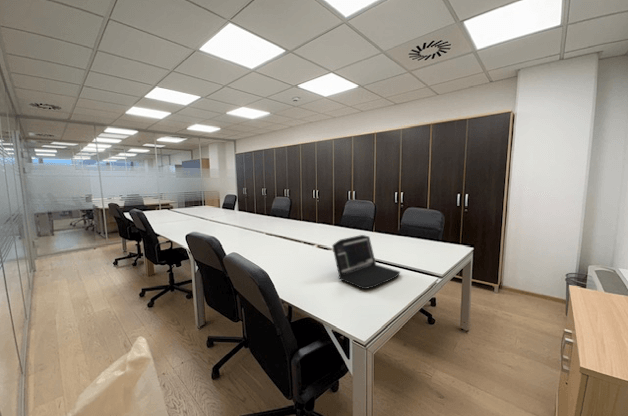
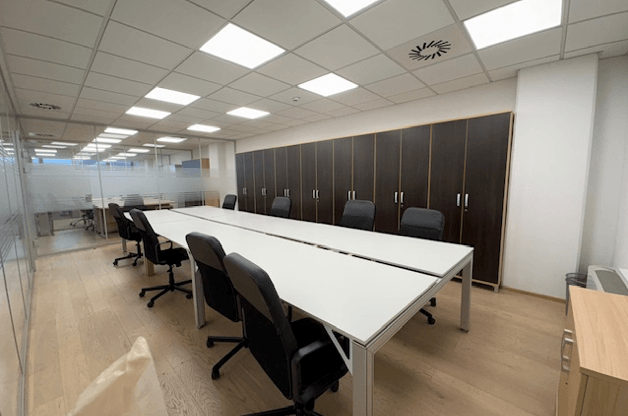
- laptop [331,234,401,290]
